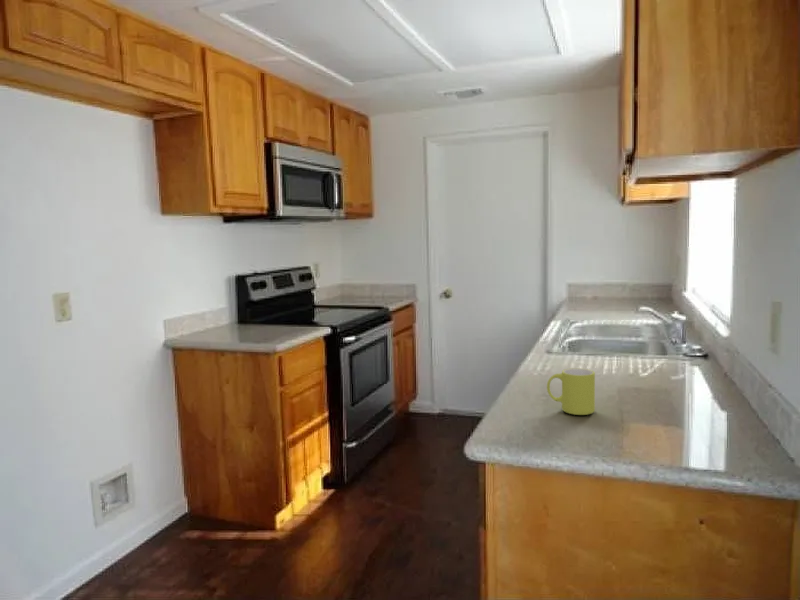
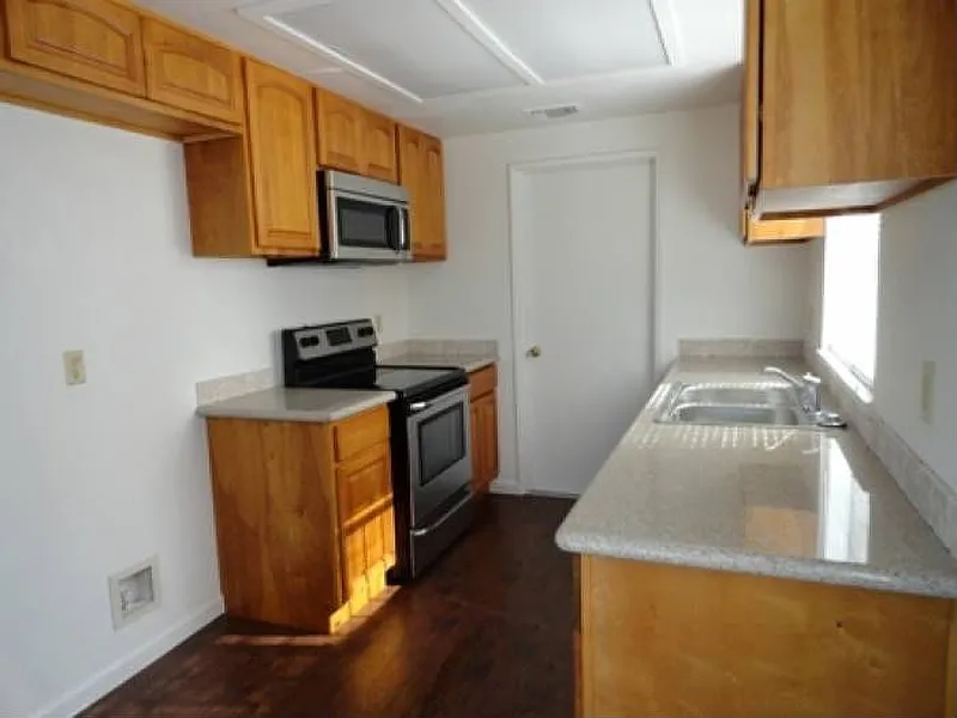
- mug [546,367,596,416]
